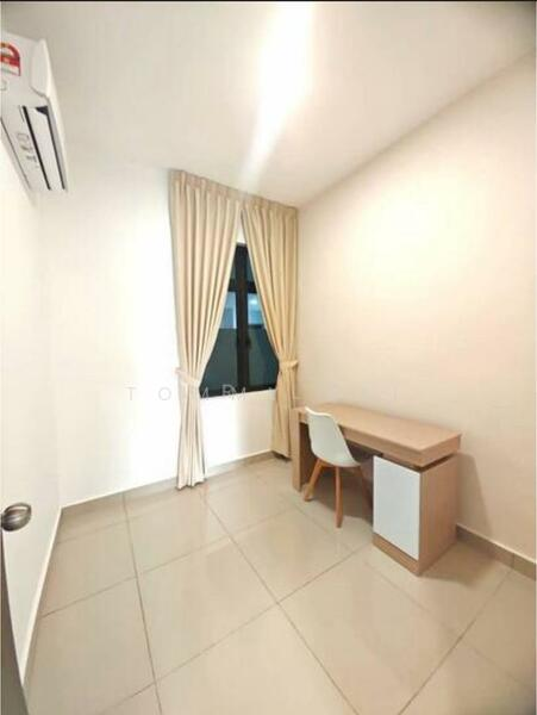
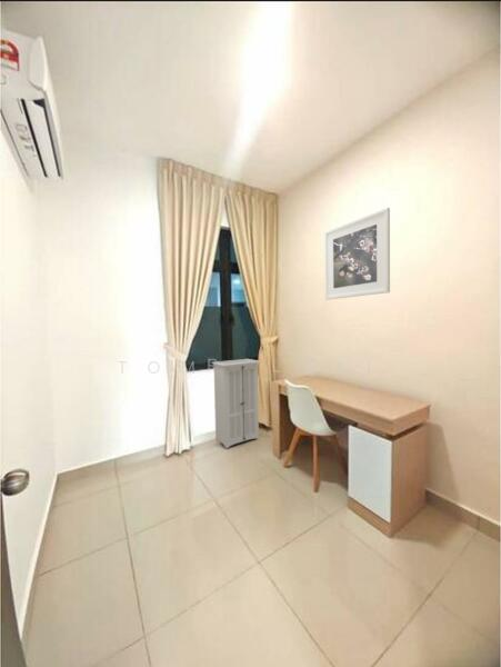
+ storage cabinet [211,357,262,449]
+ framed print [323,207,391,301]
